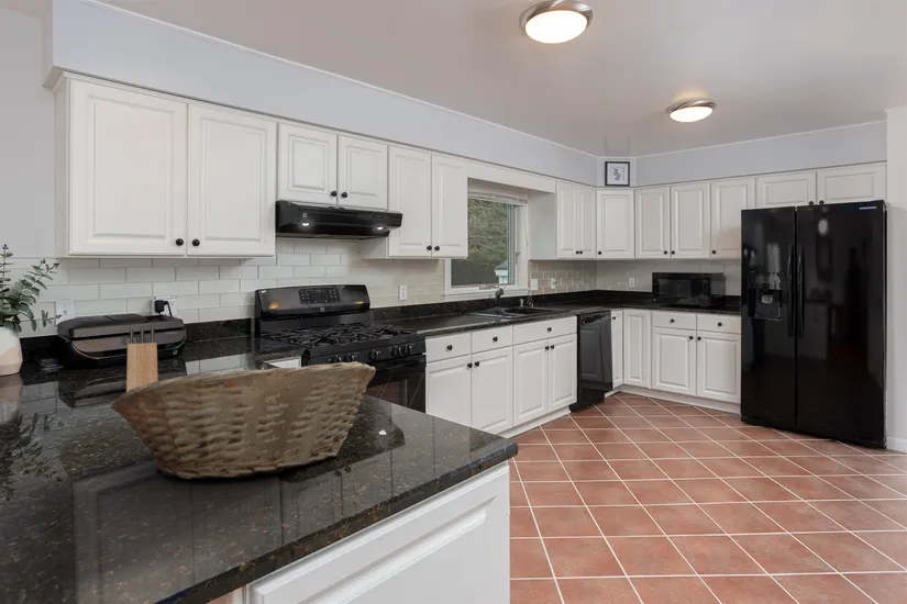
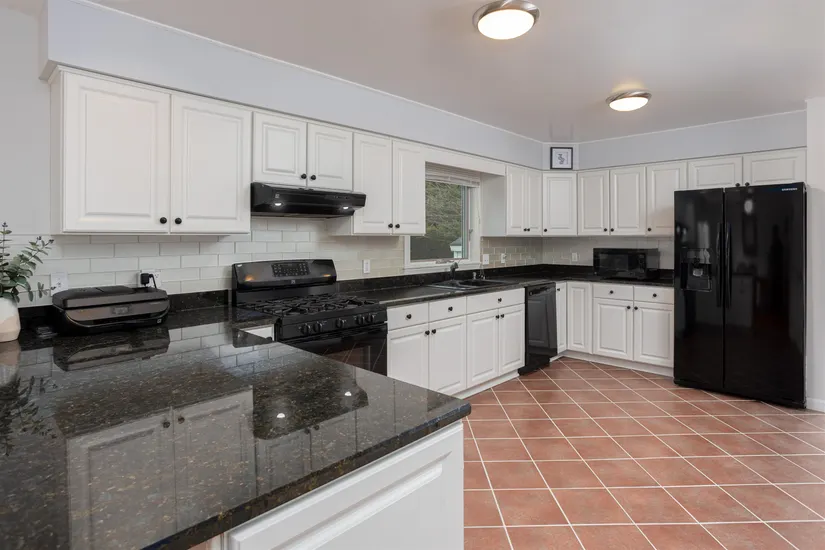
- fruit basket [110,360,377,480]
- knife block [125,326,158,393]
